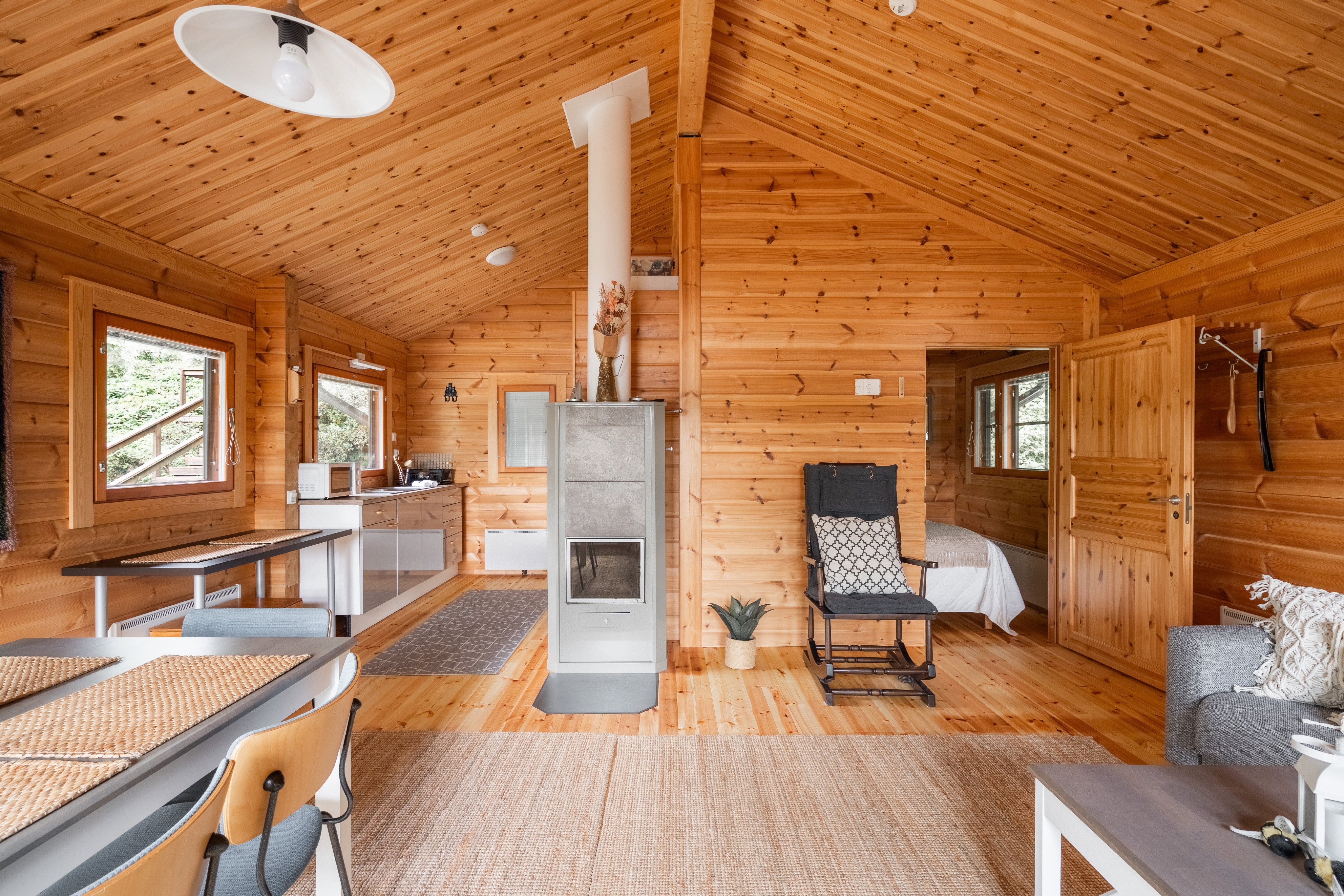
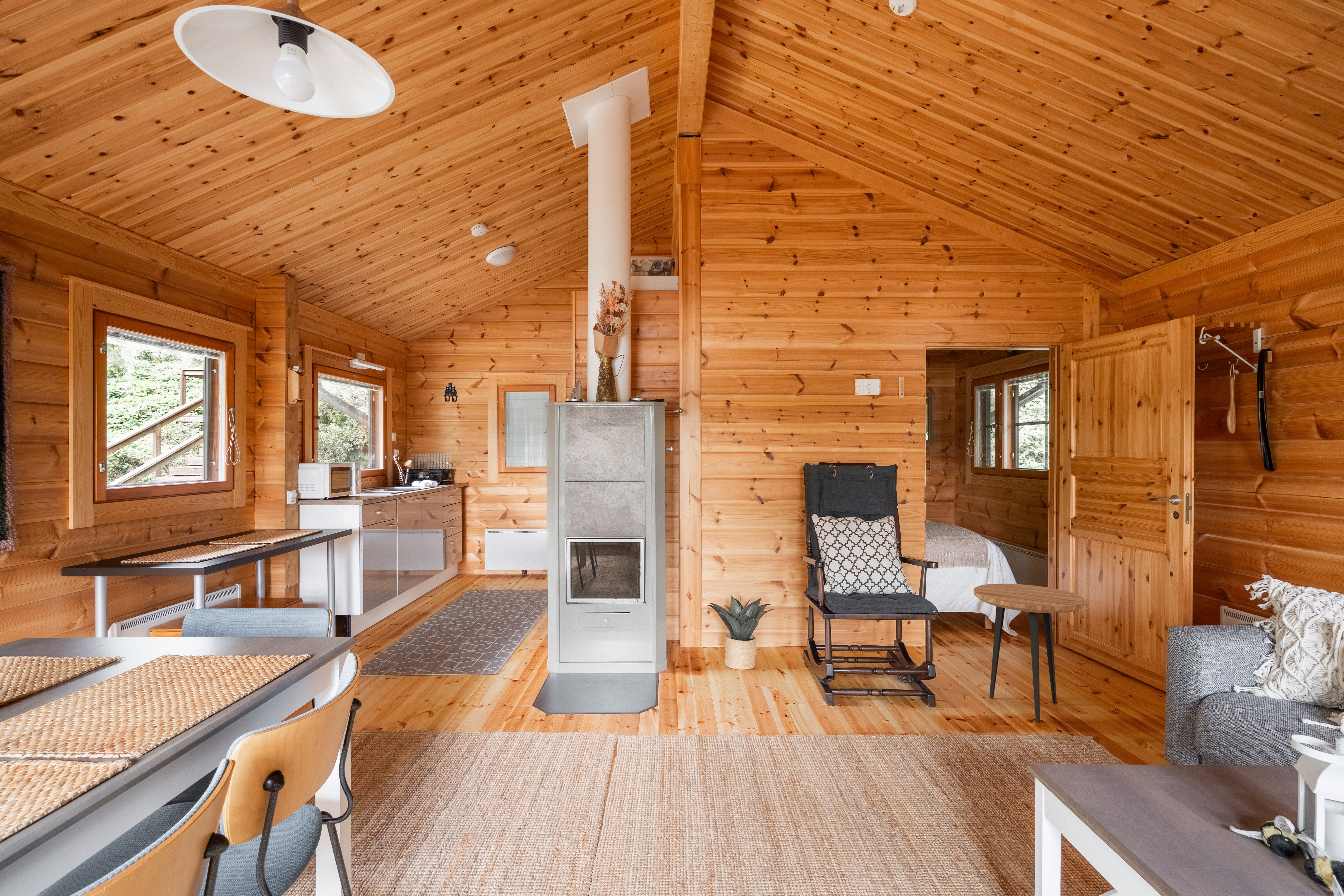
+ side table [973,583,1086,723]
